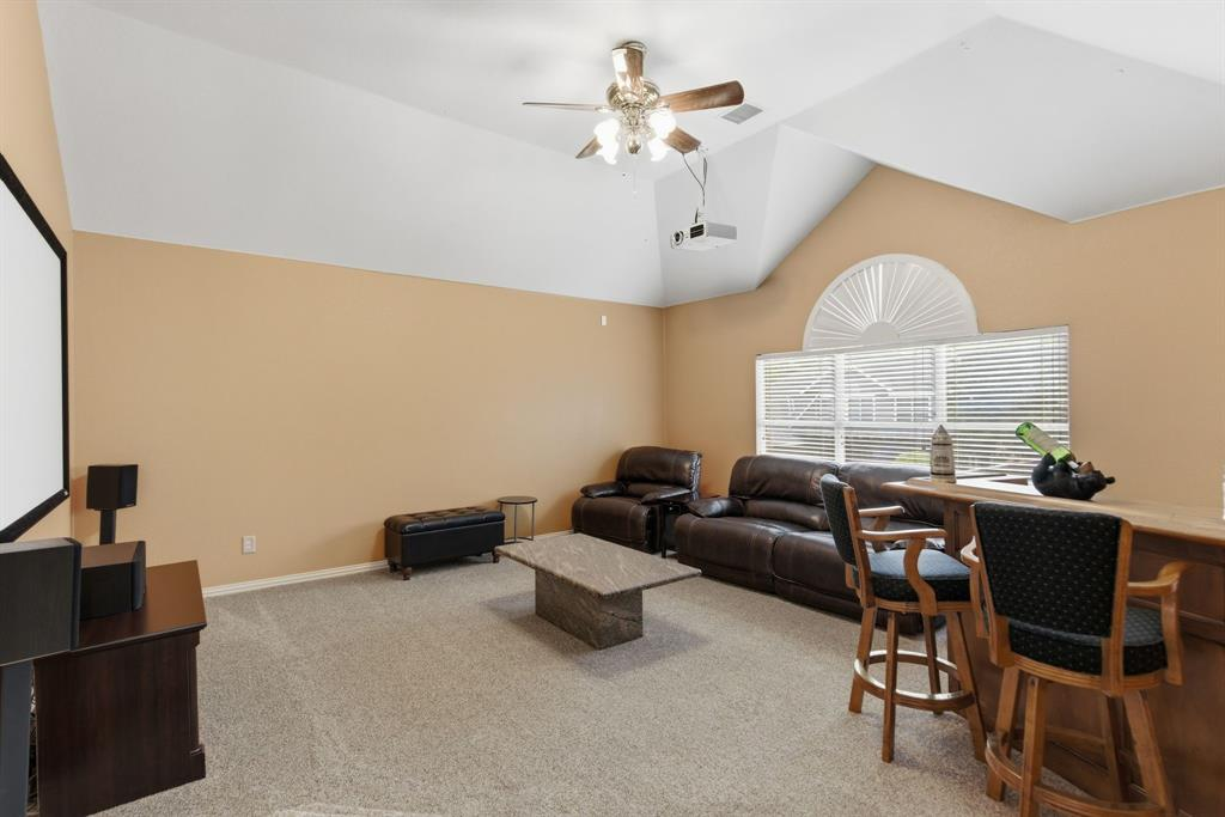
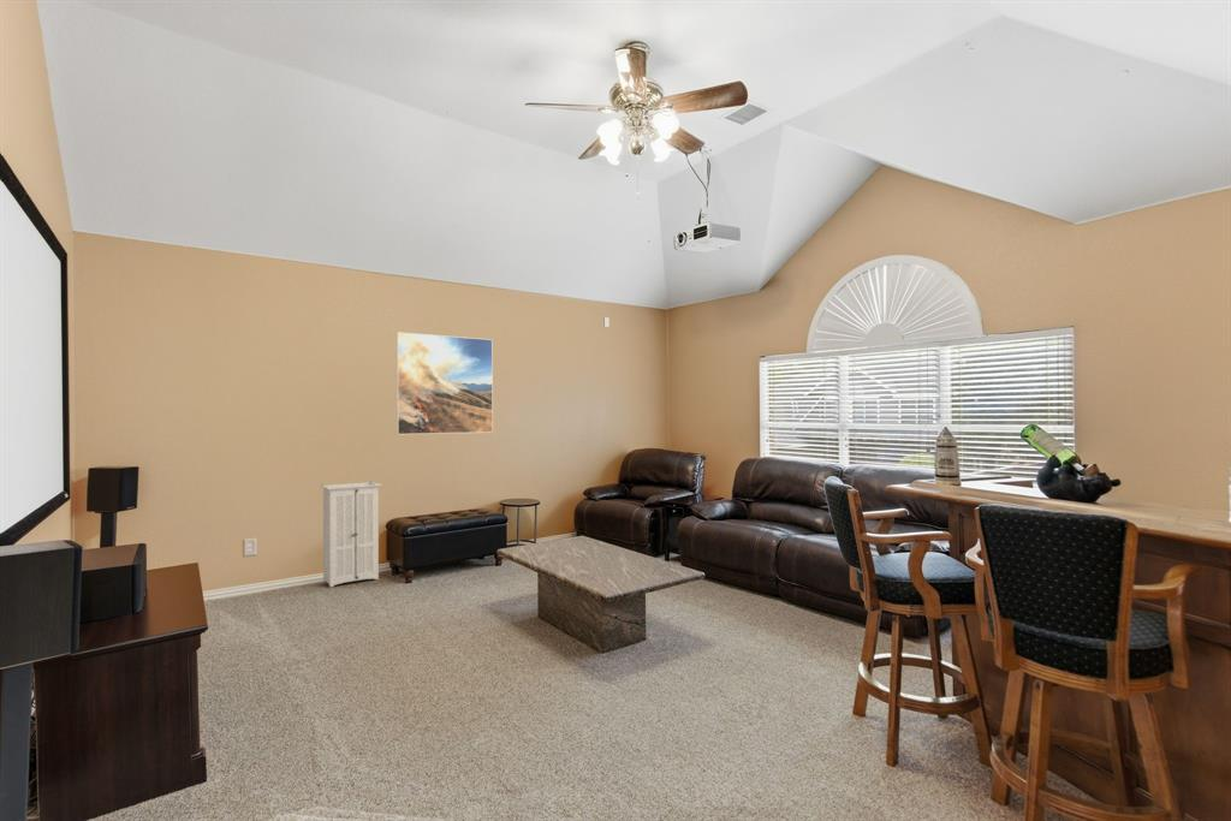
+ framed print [396,331,494,435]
+ storage cabinet [320,480,383,588]
